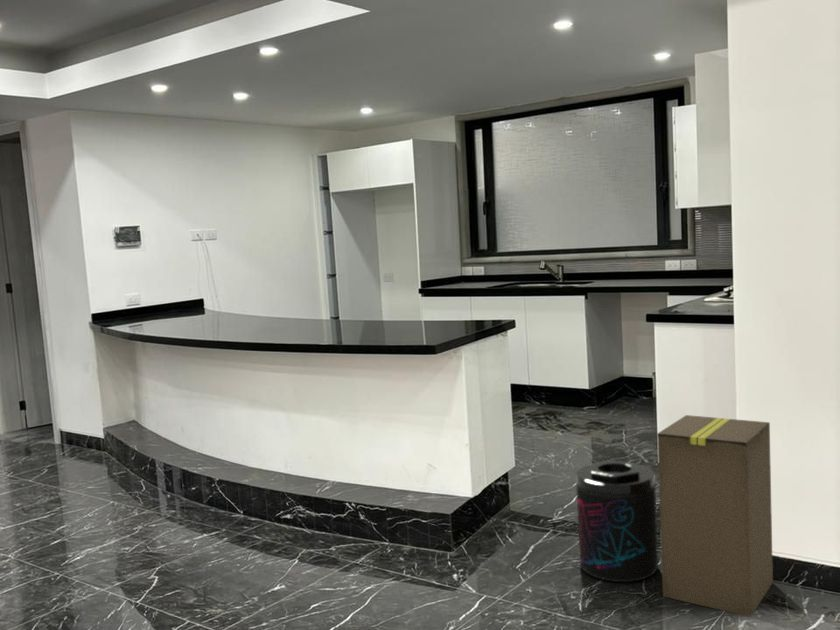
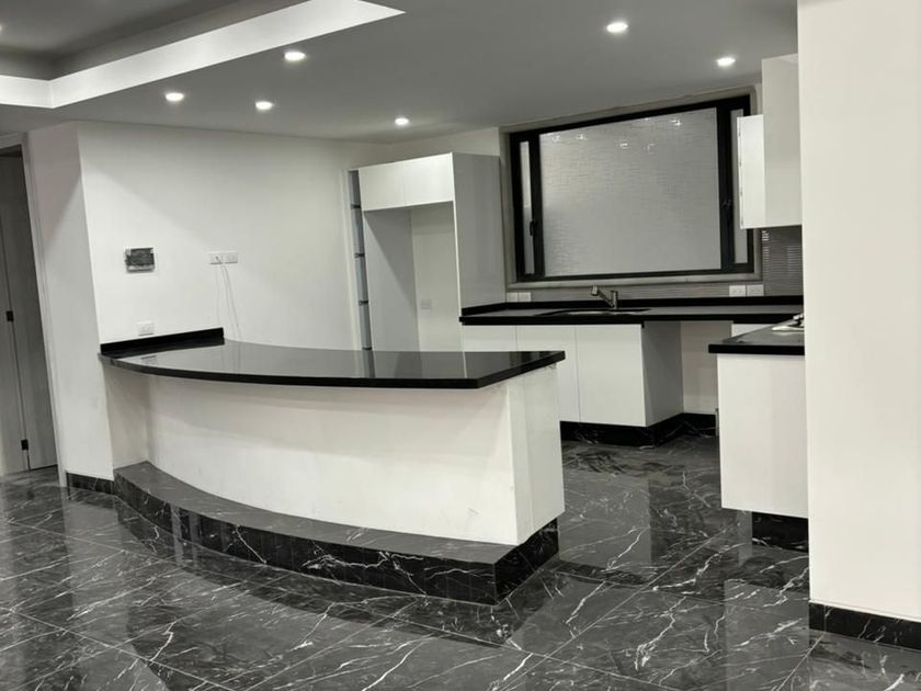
- cardboard box [656,414,774,618]
- supplement container [575,460,659,583]
